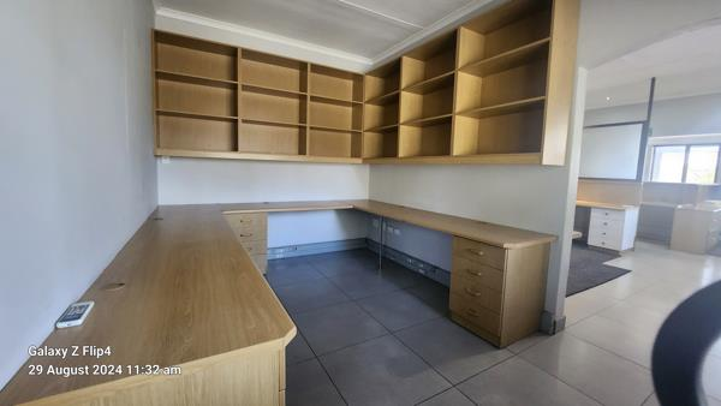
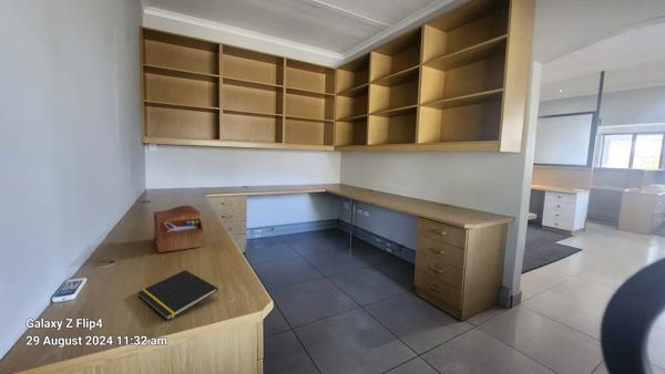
+ notepad [137,269,219,321]
+ sewing box [153,205,204,253]
